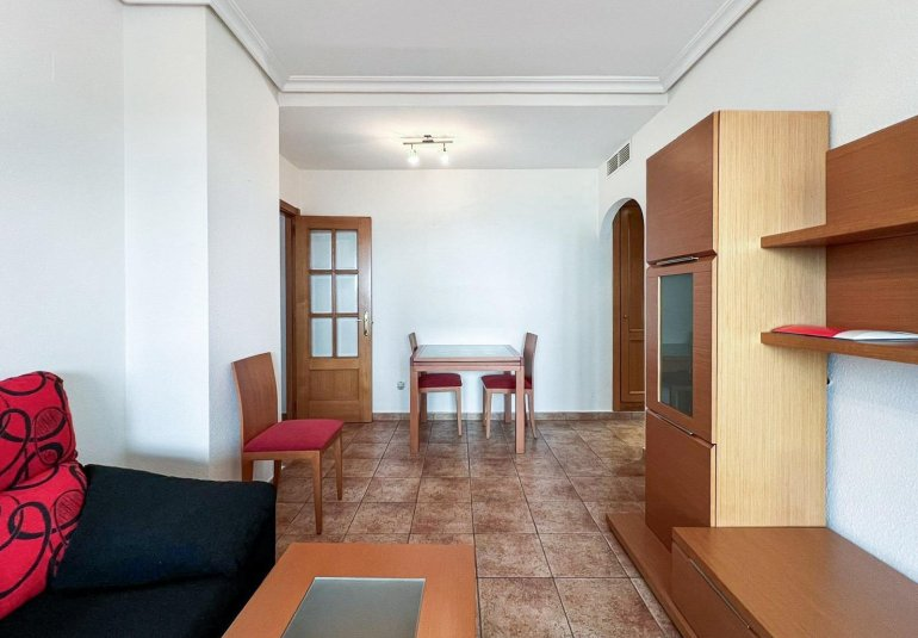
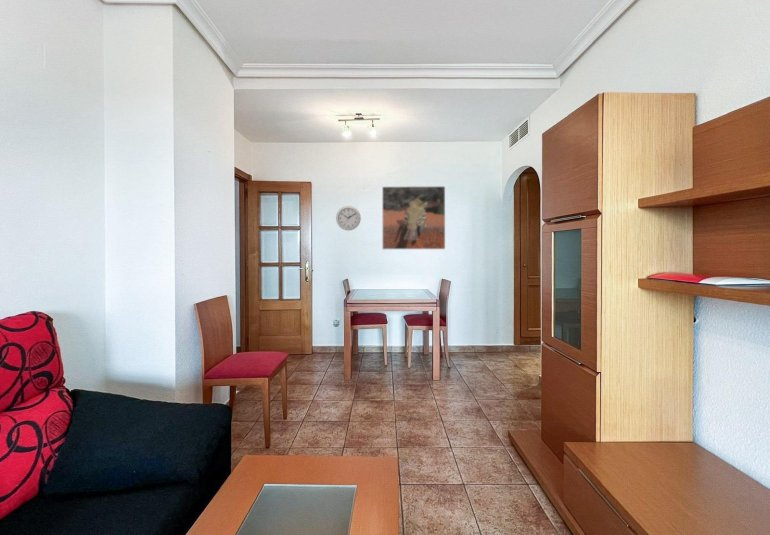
+ wall clock [335,205,362,232]
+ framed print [381,185,446,250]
